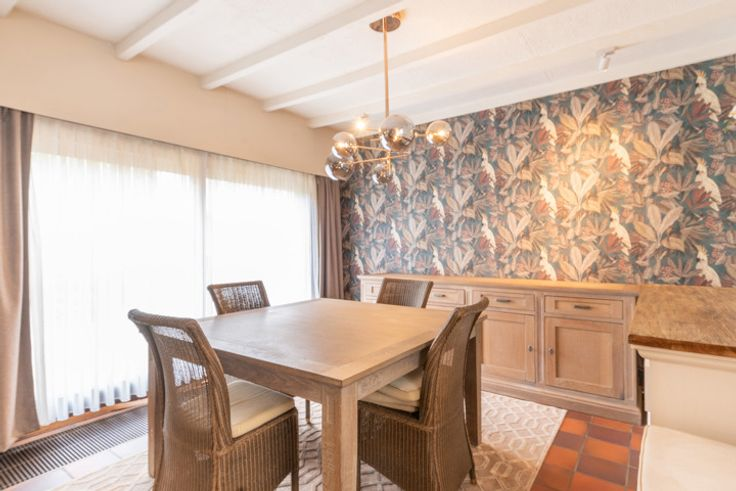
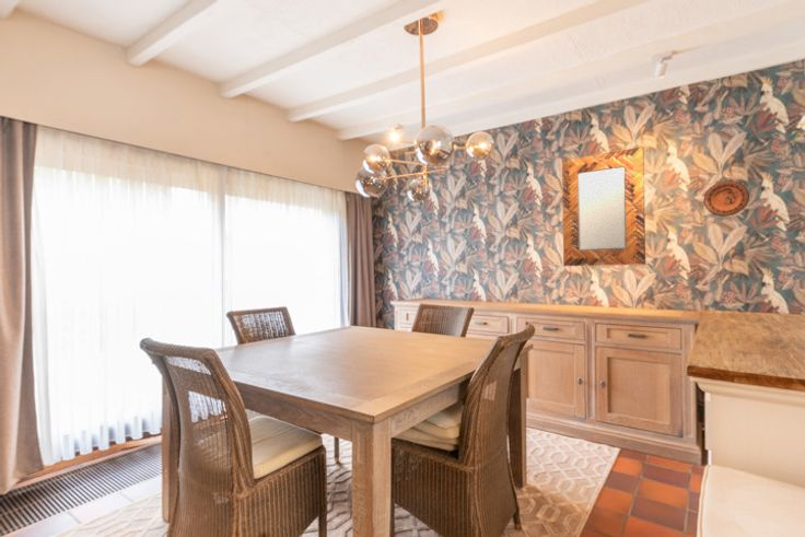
+ home mirror [561,145,646,267]
+ decorative plate [702,179,750,218]
